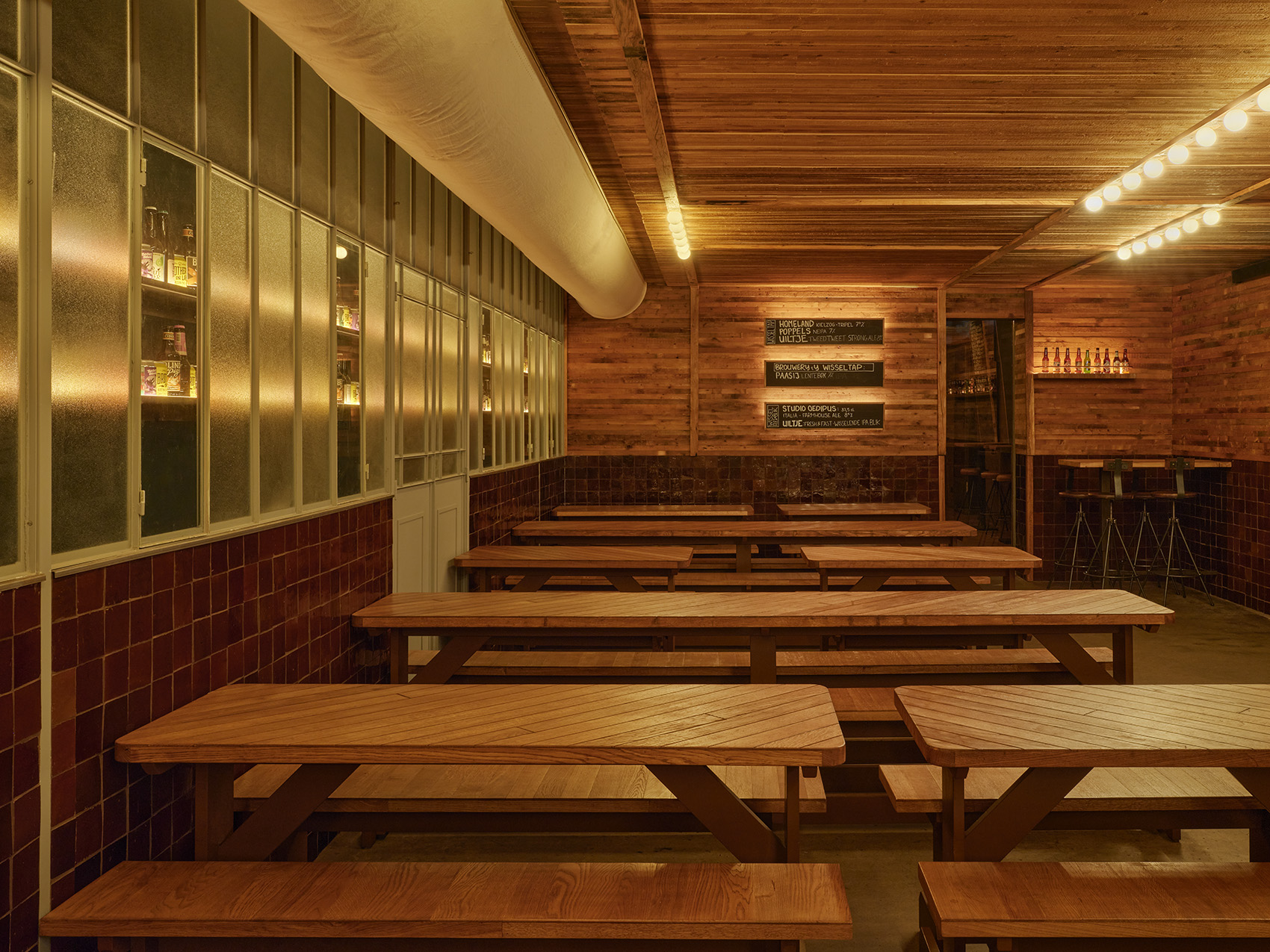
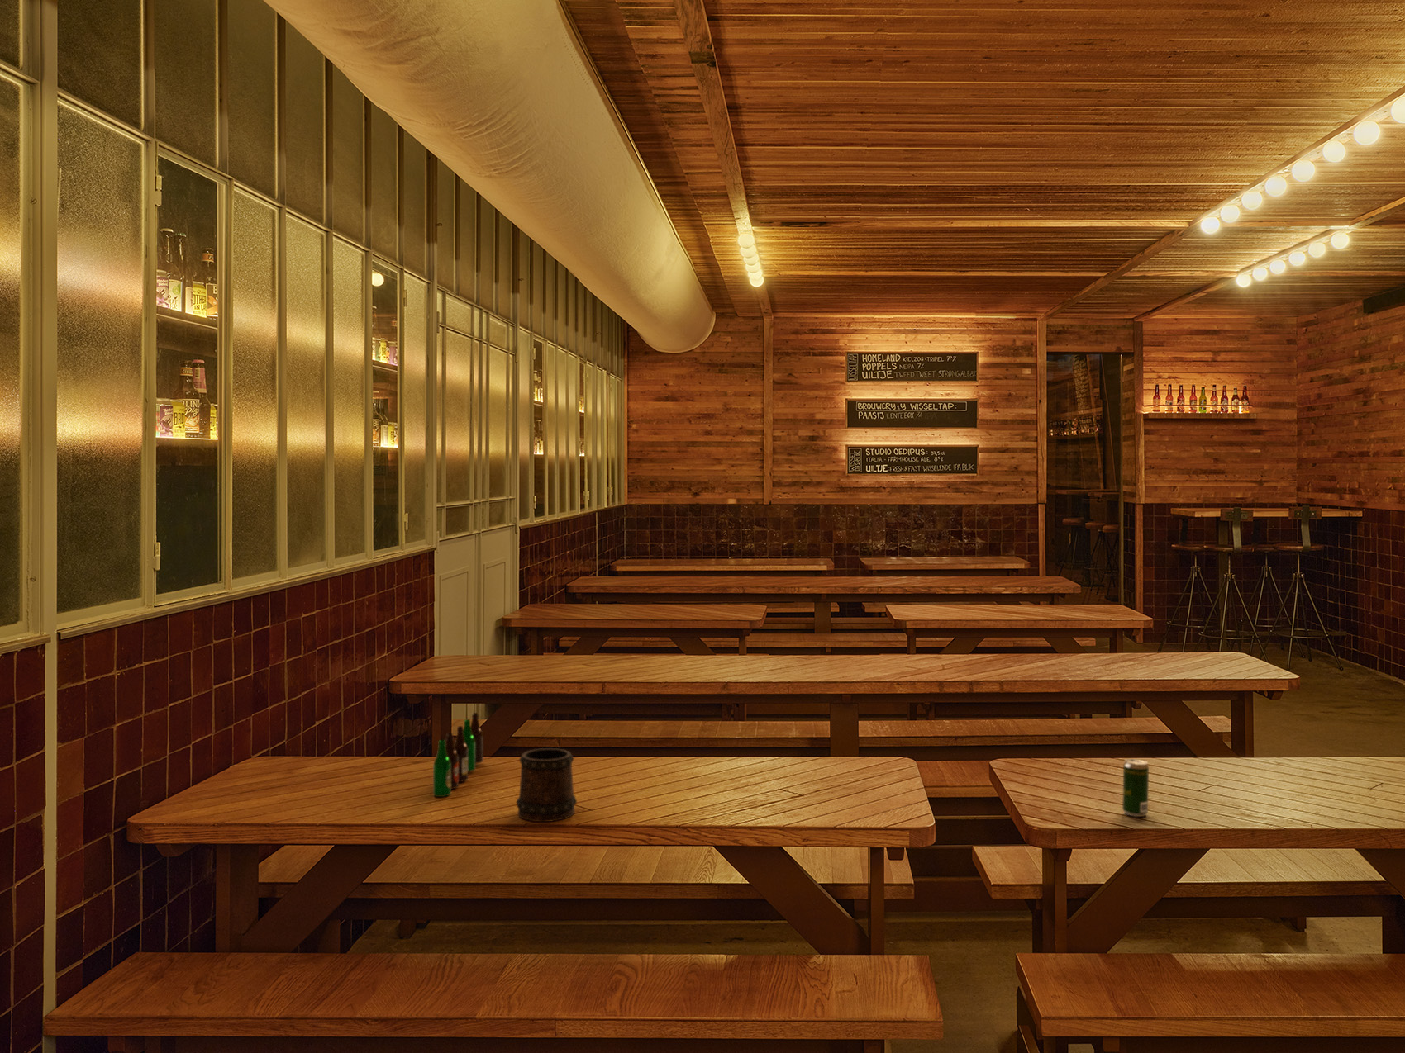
+ beer bottle [433,712,483,797]
+ beer mug [514,748,577,823]
+ beer can [1122,758,1149,817]
